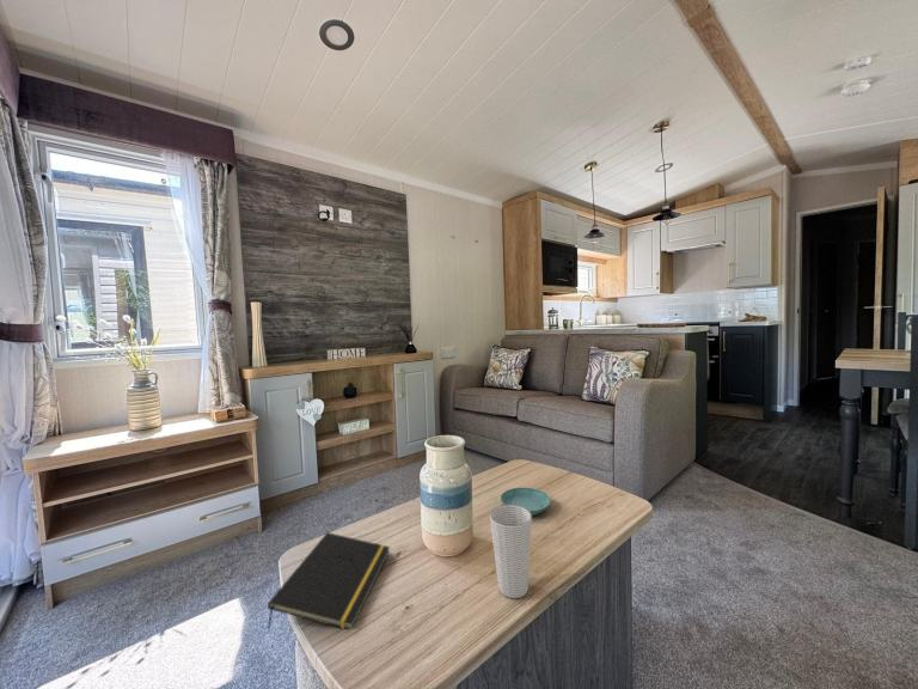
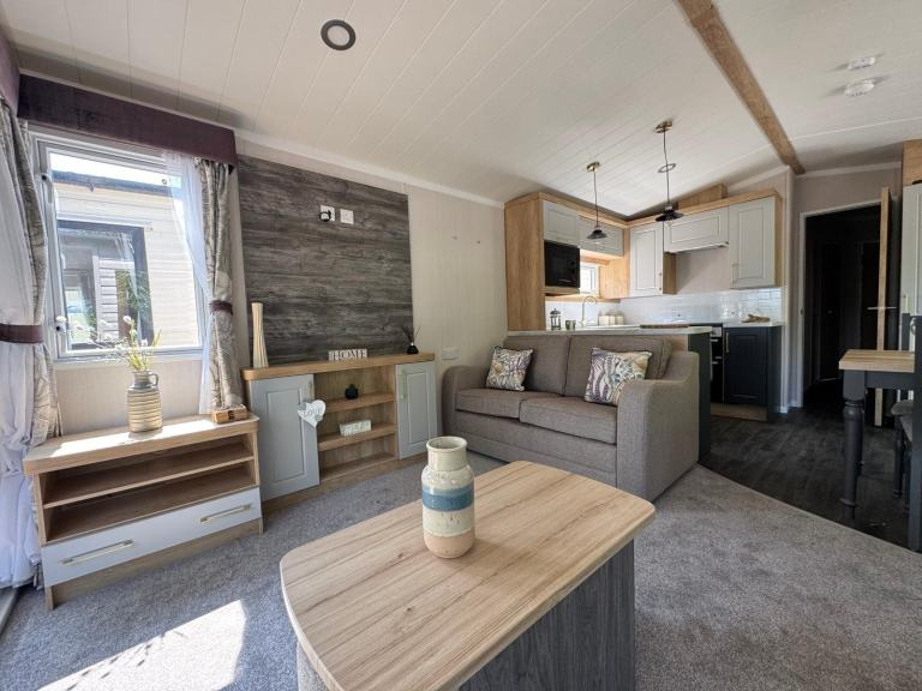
- notepad [267,531,391,630]
- saucer [500,487,551,517]
- cup [489,505,533,599]
